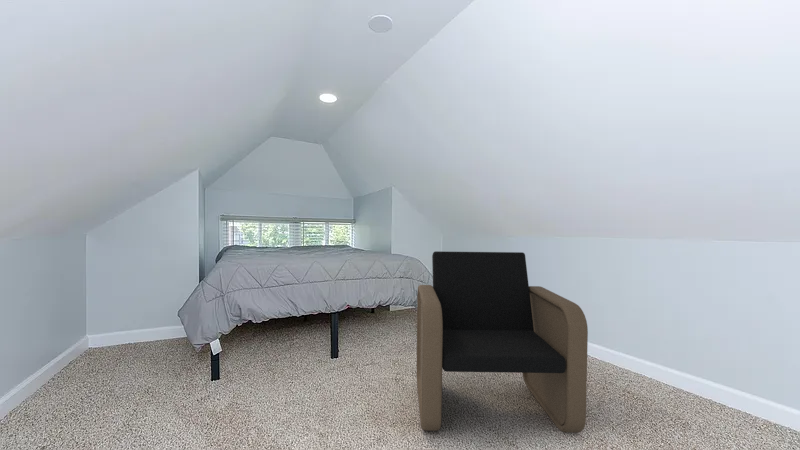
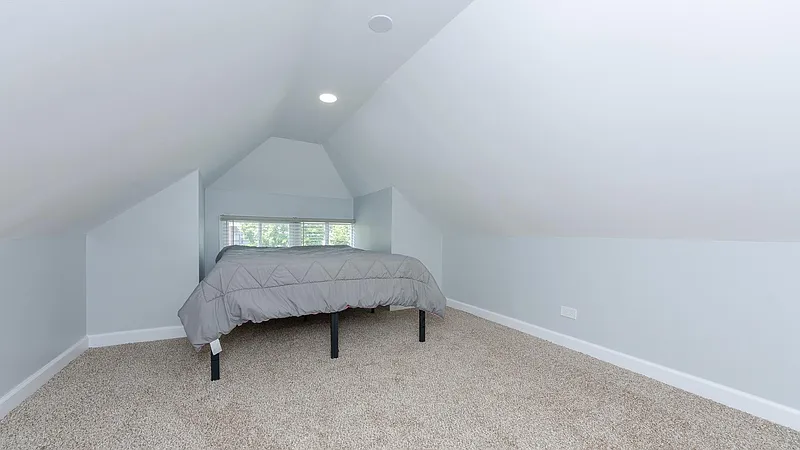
- armchair [416,250,589,434]
